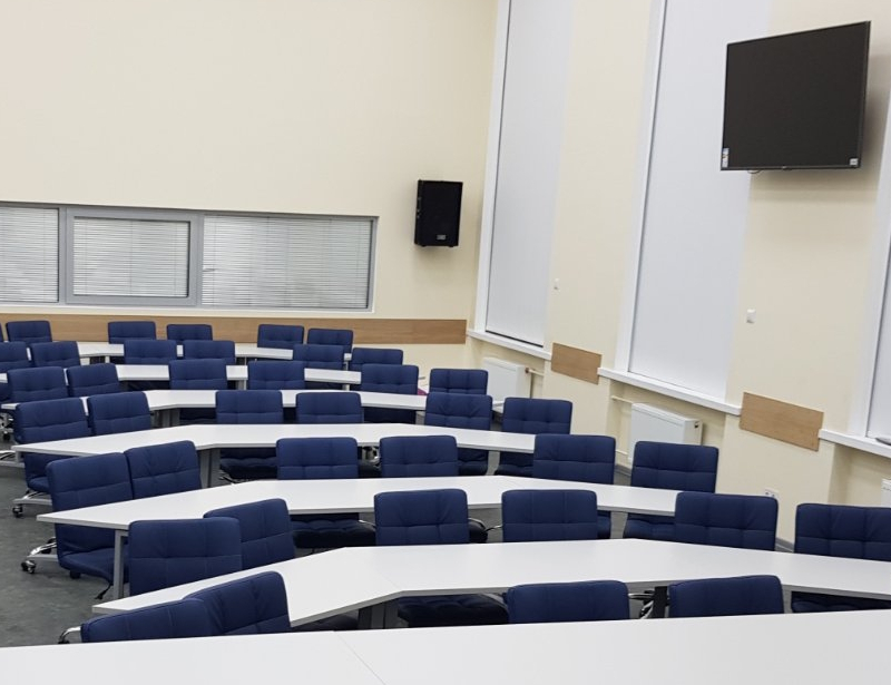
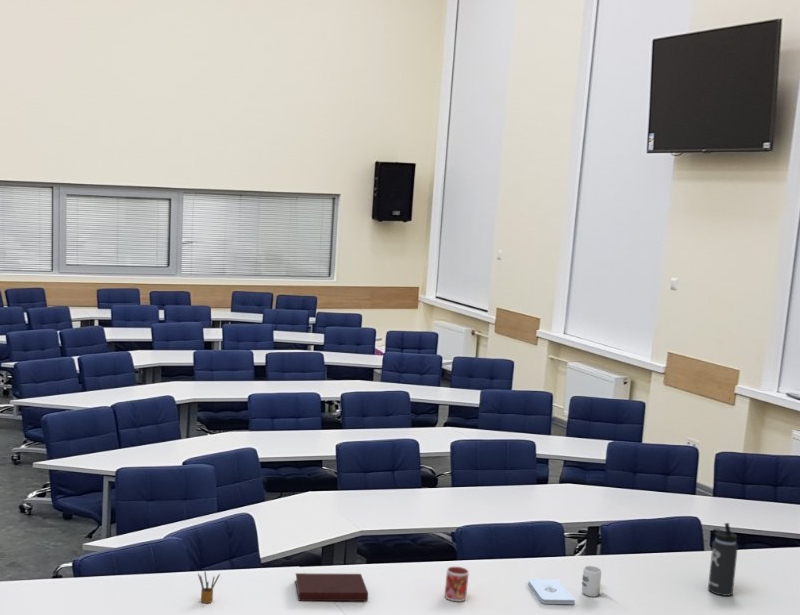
+ cup [581,565,602,598]
+ thermos bottle [707,522,739,597]
+ mug [444,566,470,602]
+ notebook [294,572,369,602]
+ notepad [527,578,576,605]
+ pencil box [197,571,221,604]
